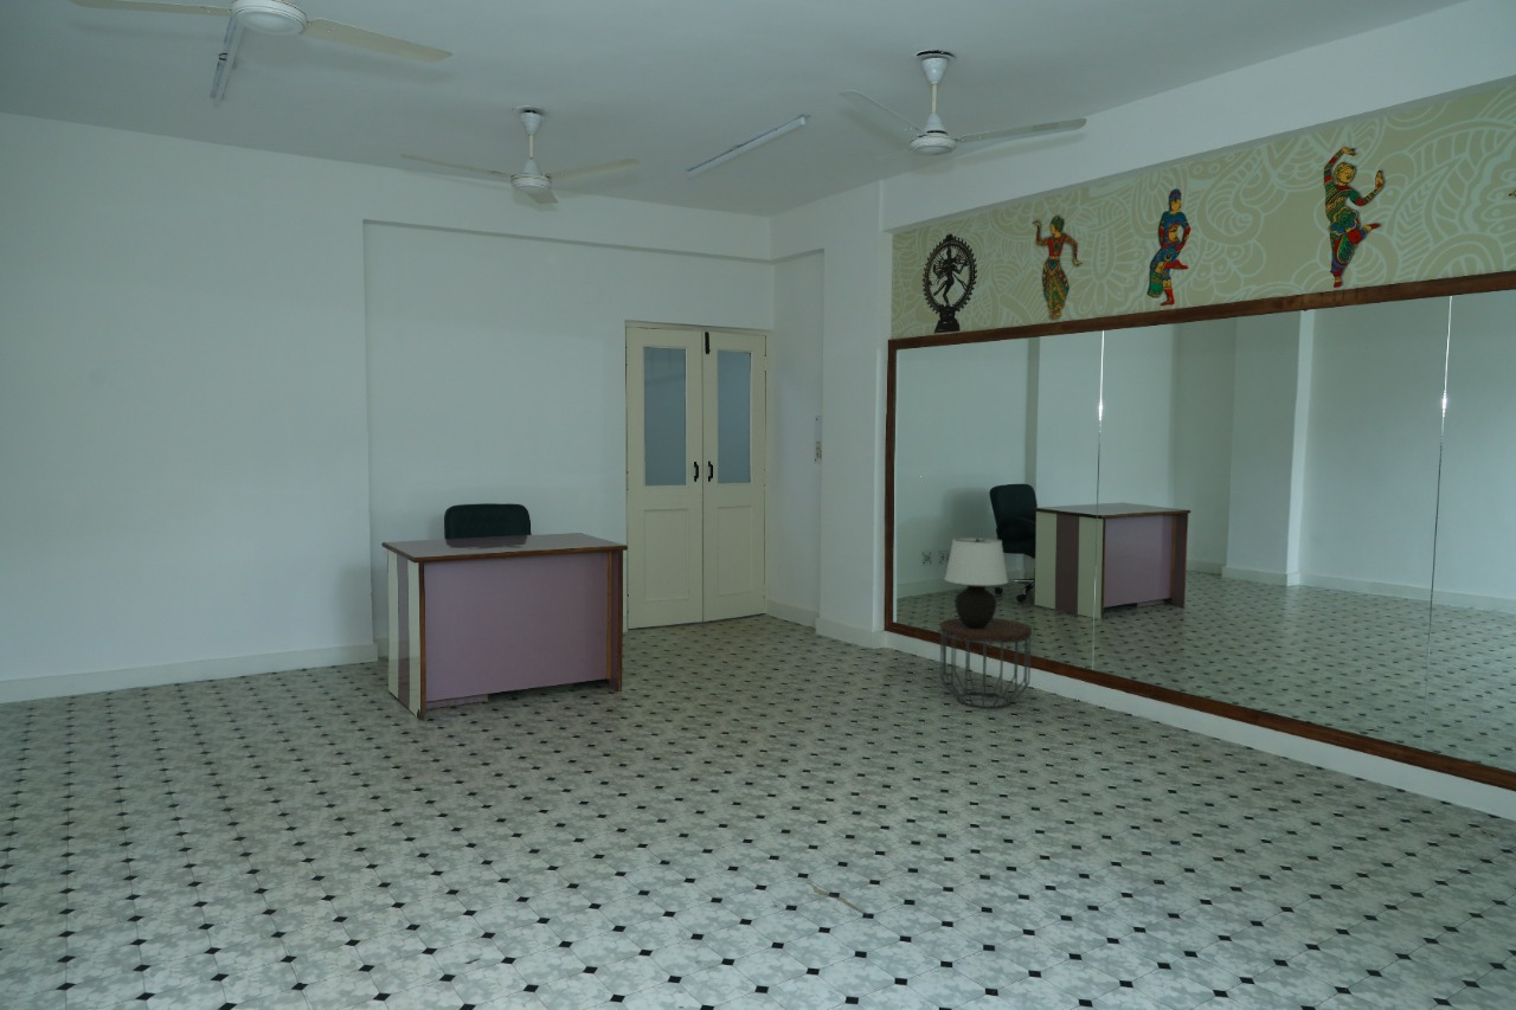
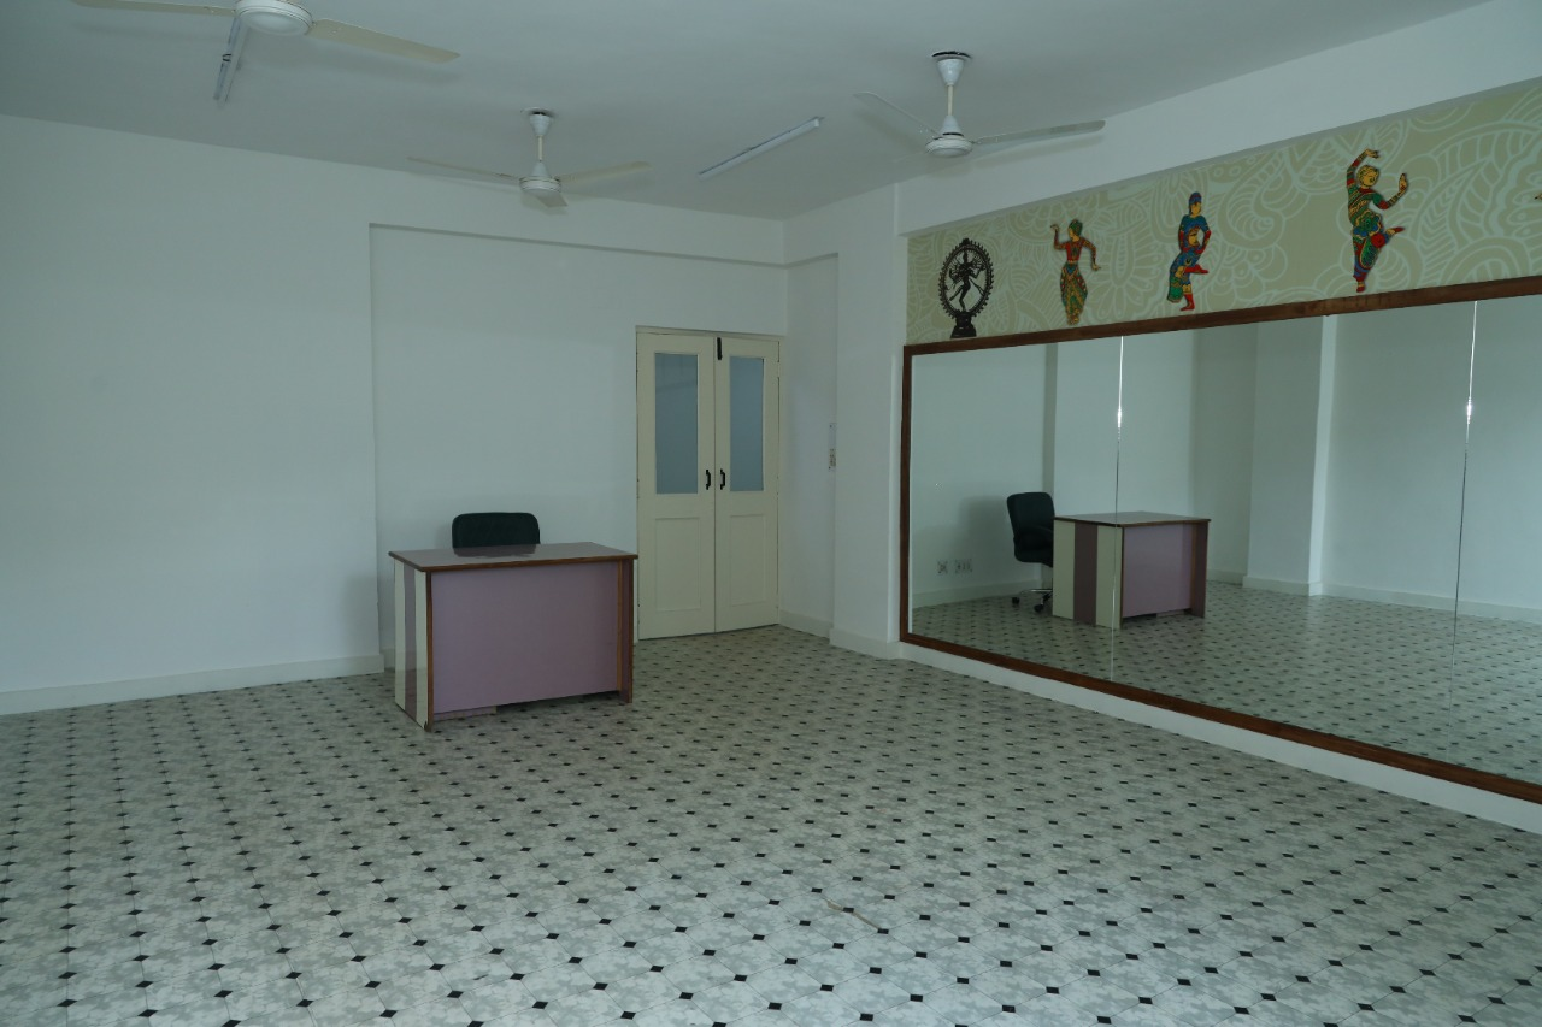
- side table [939,617,1033,709]
- table lamp [944,536,1009,629]
